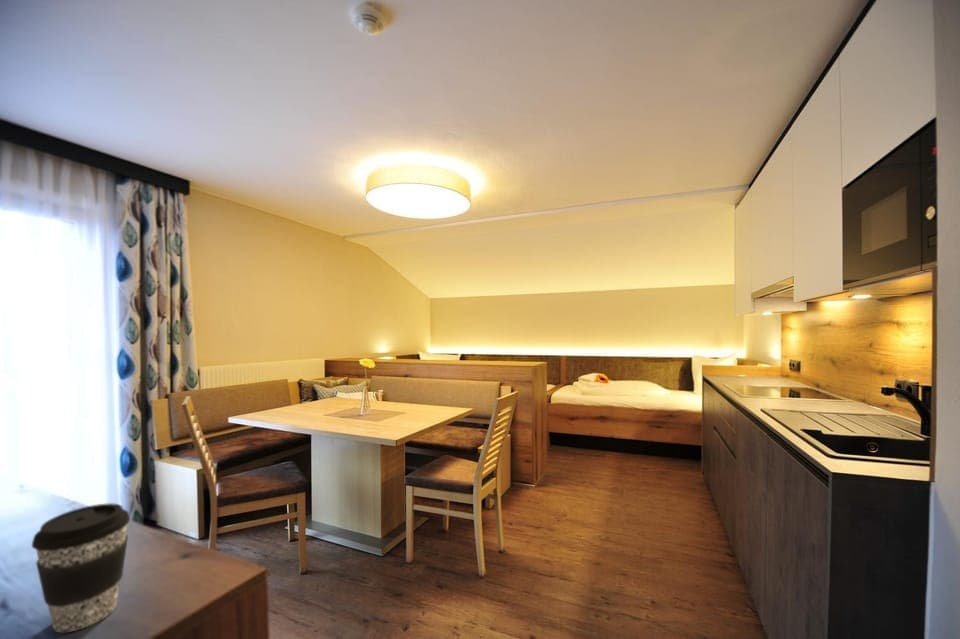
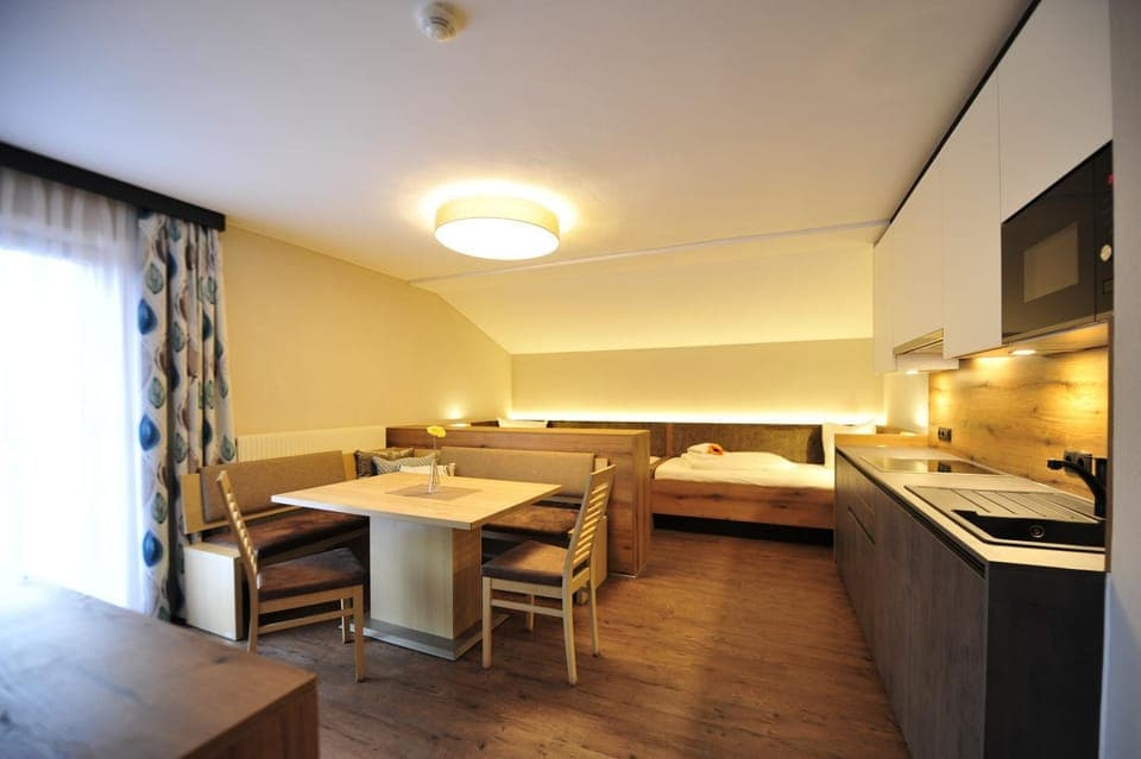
- coffee cup [31,502,131,633]
